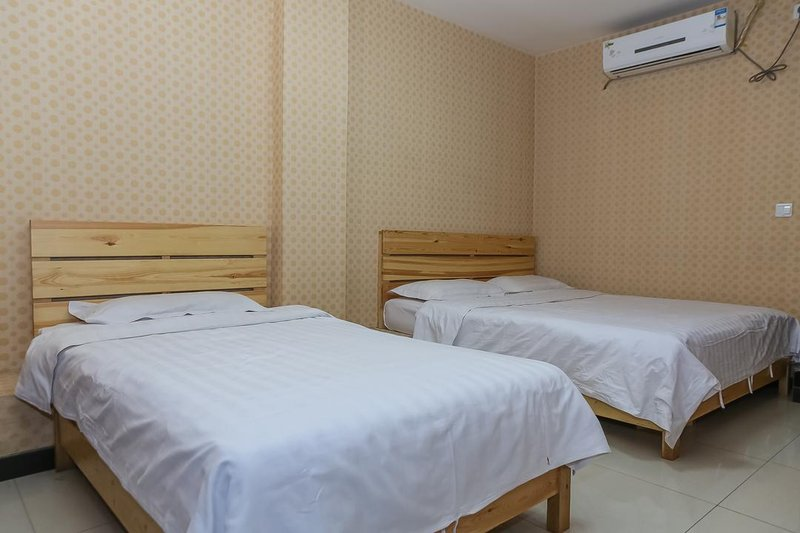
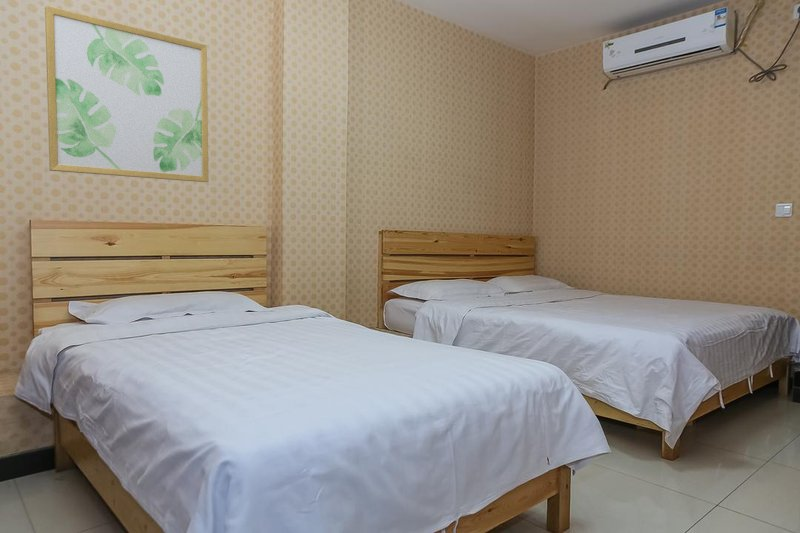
+ wall art [44,5,210,183]
